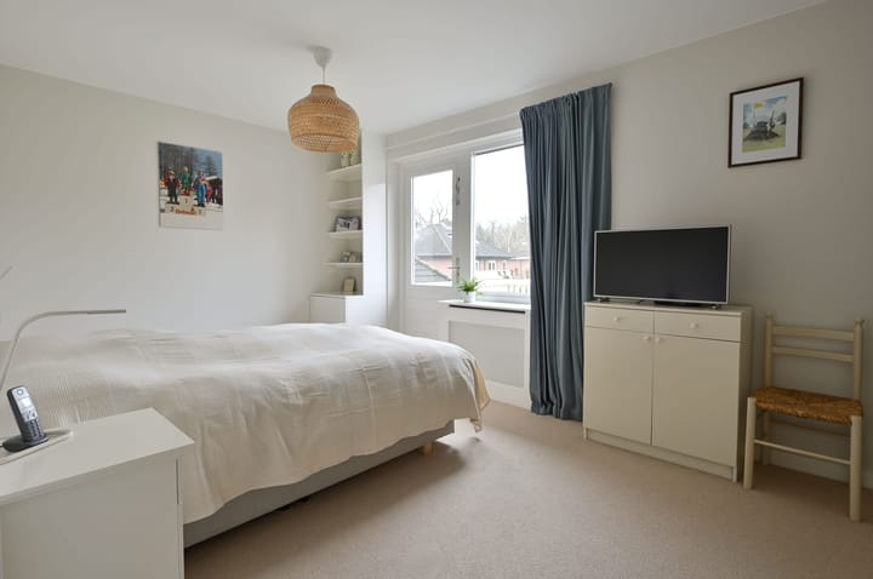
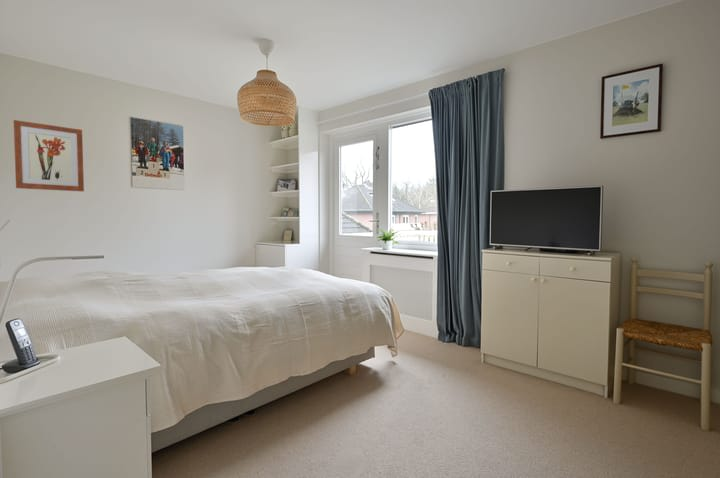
+ wall art [13,119,85,192]
